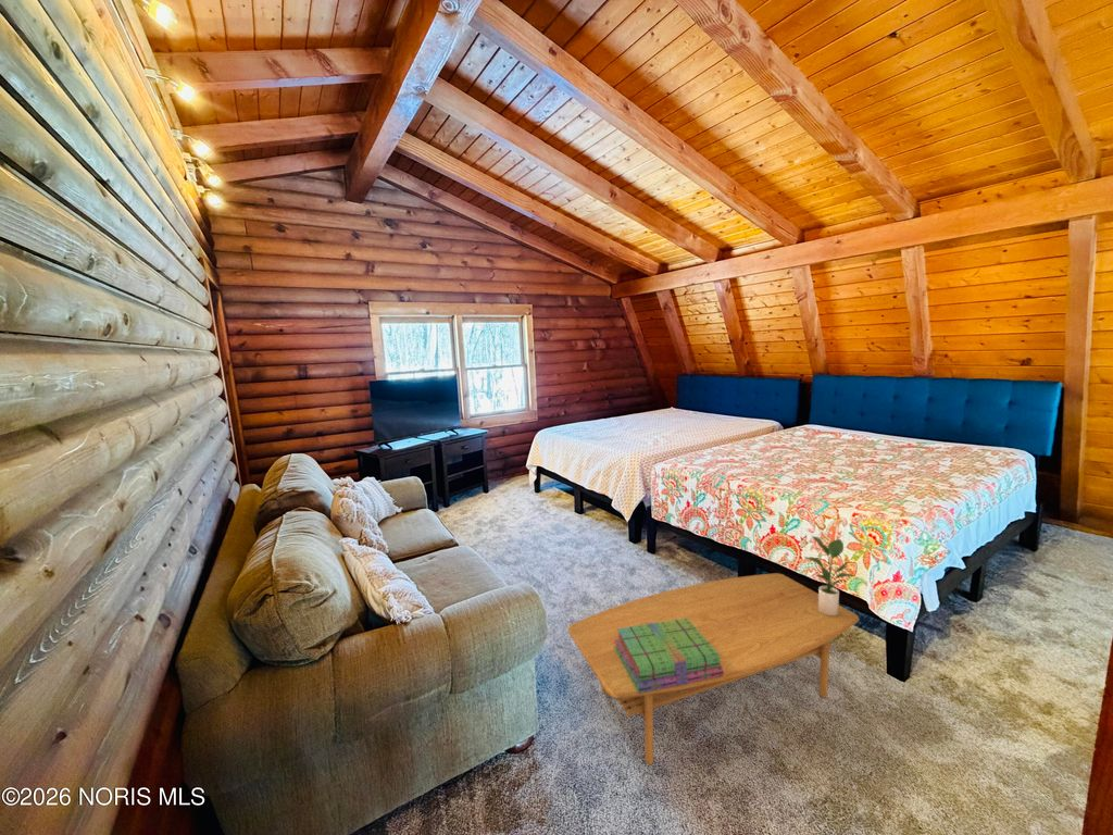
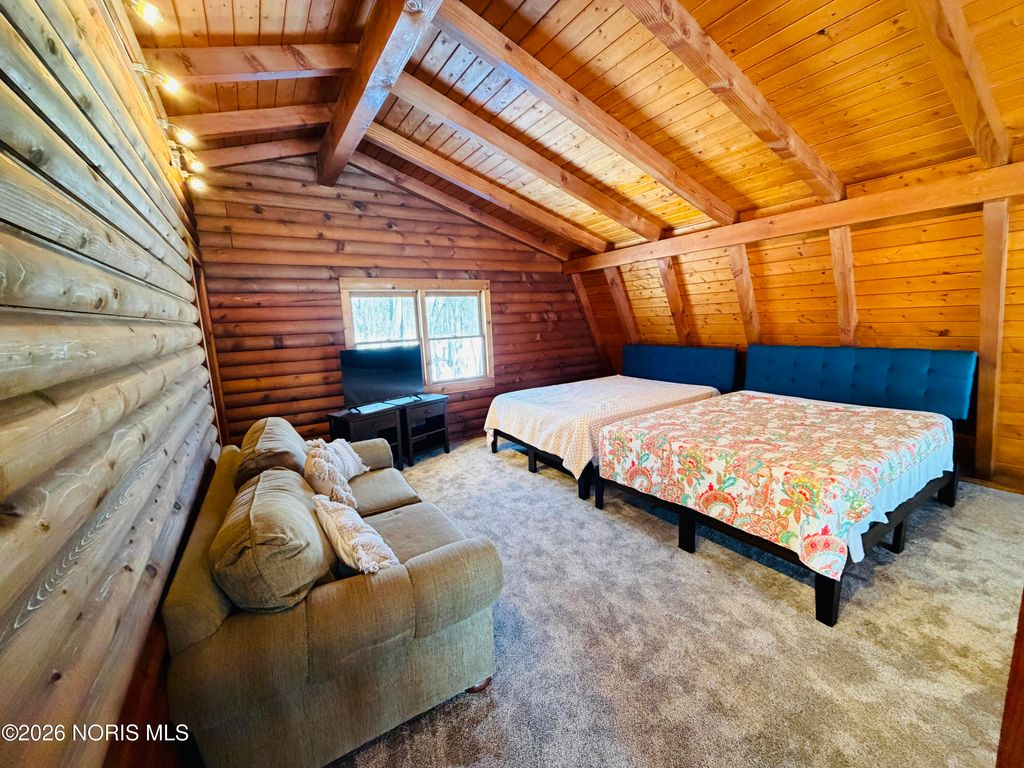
- stack of books [614,618,724,694]
- coffee table [566,572,860,767]
- potted plant [805,535,856,616]
